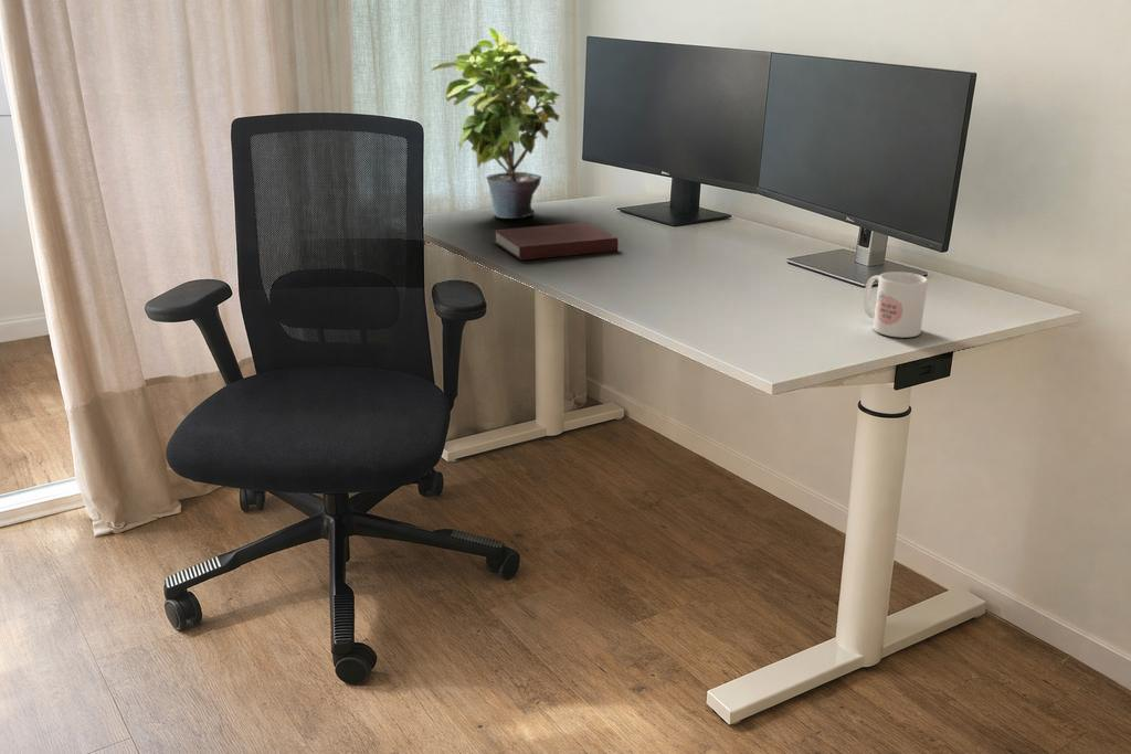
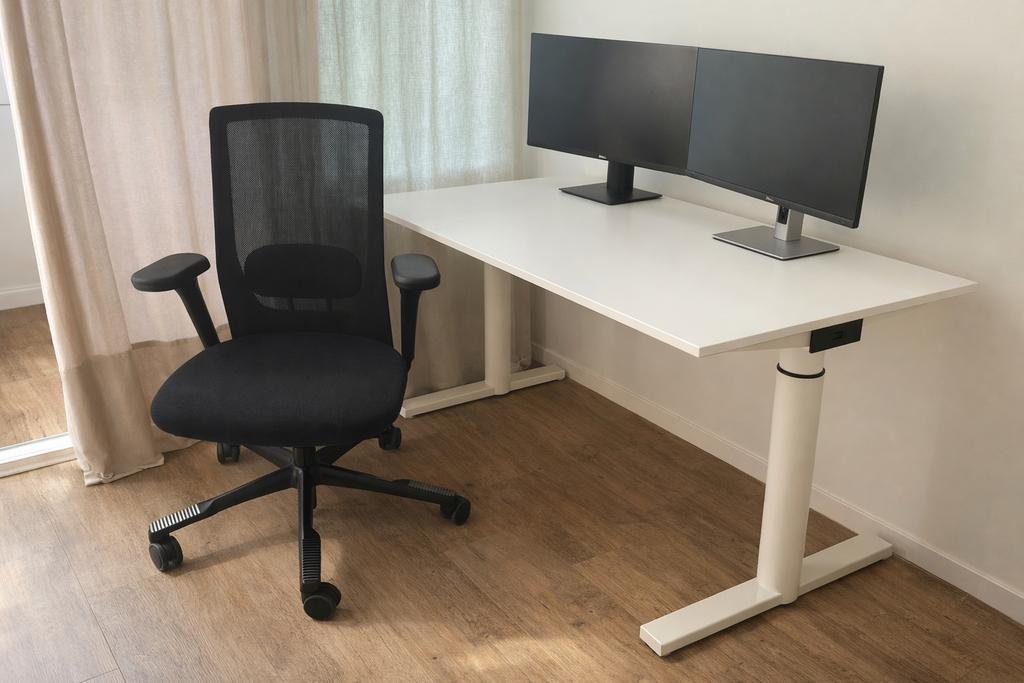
- mug [863,270,929,339]
- potted plant [430,25,562,220]
- notebook [493,222,620,262]
